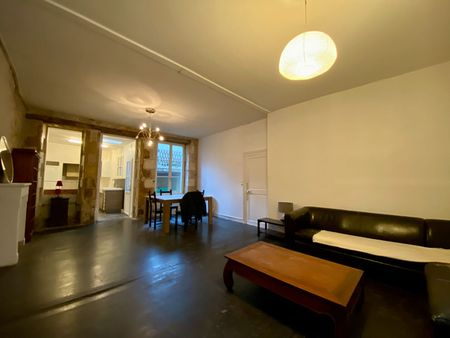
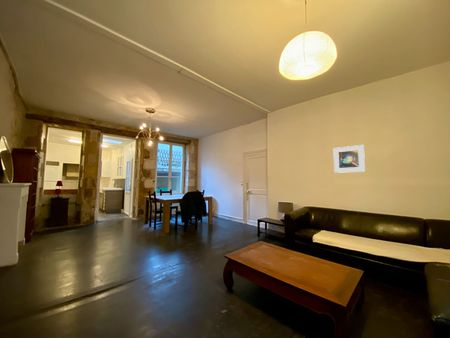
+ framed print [332,144,366,174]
